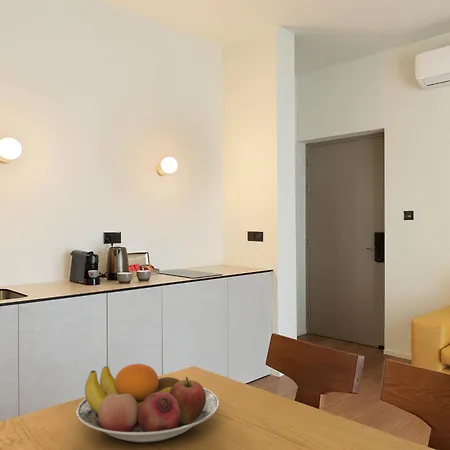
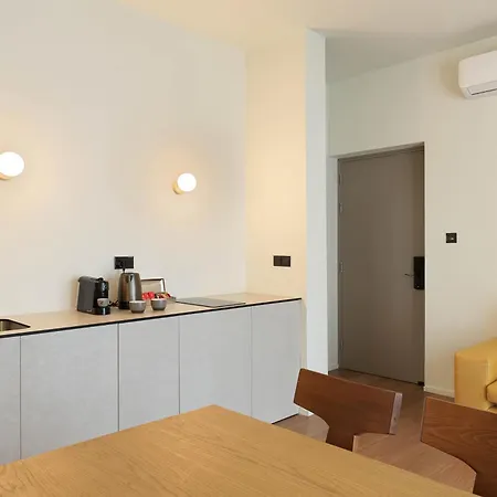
- fruit bowl [75,363,220,444]
